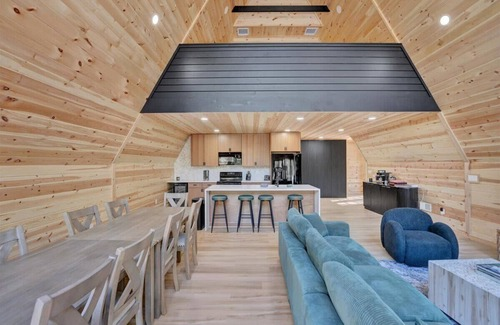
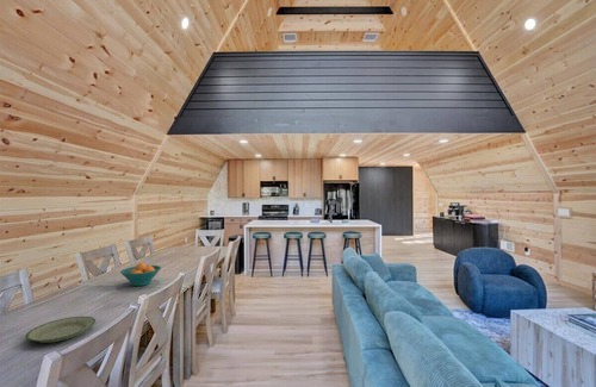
+ plate [24,316,97,344]
+ fruit bowl [119,262,162,287]
